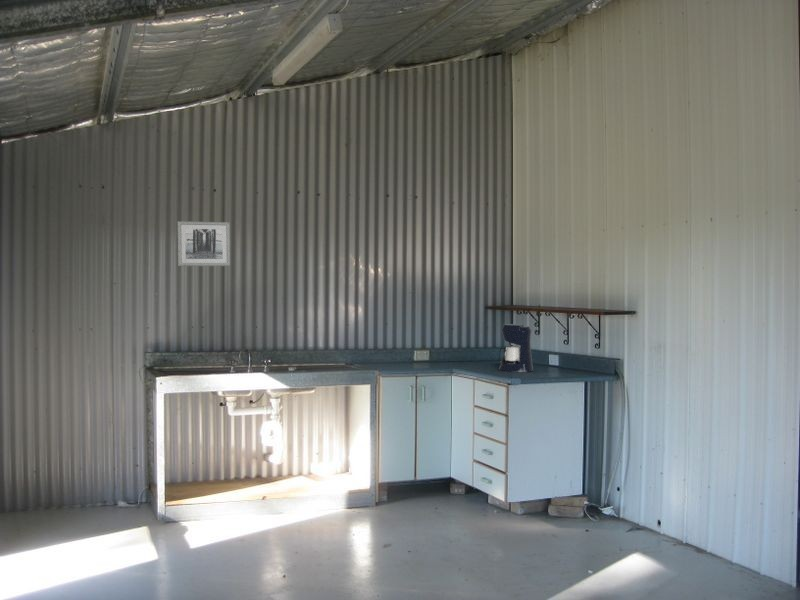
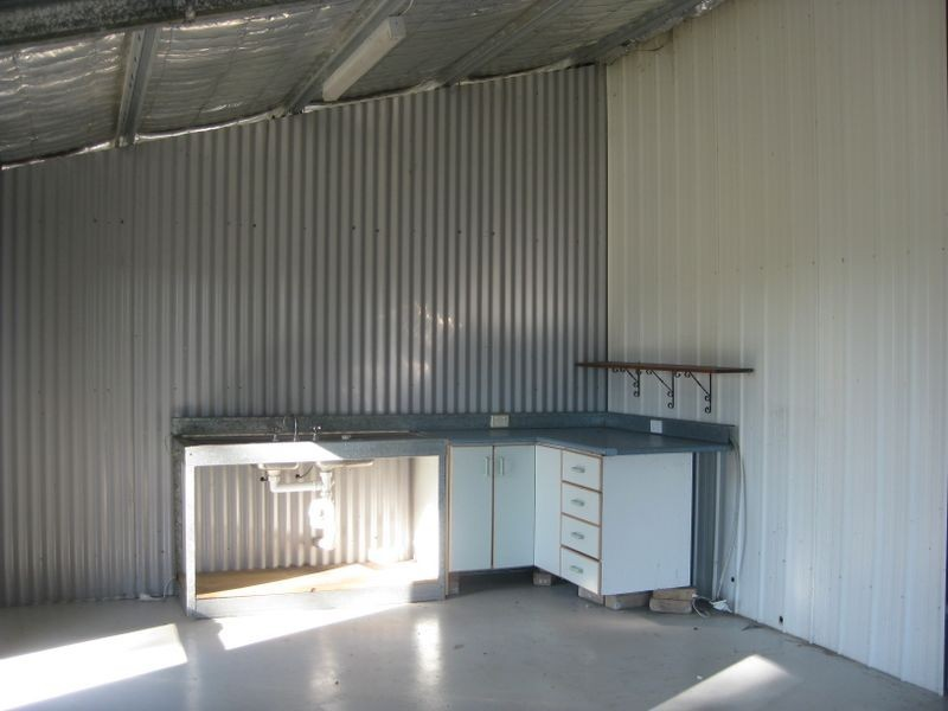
- coffee maker [498,323,534,373]
- wall art [176,220,231,267]
